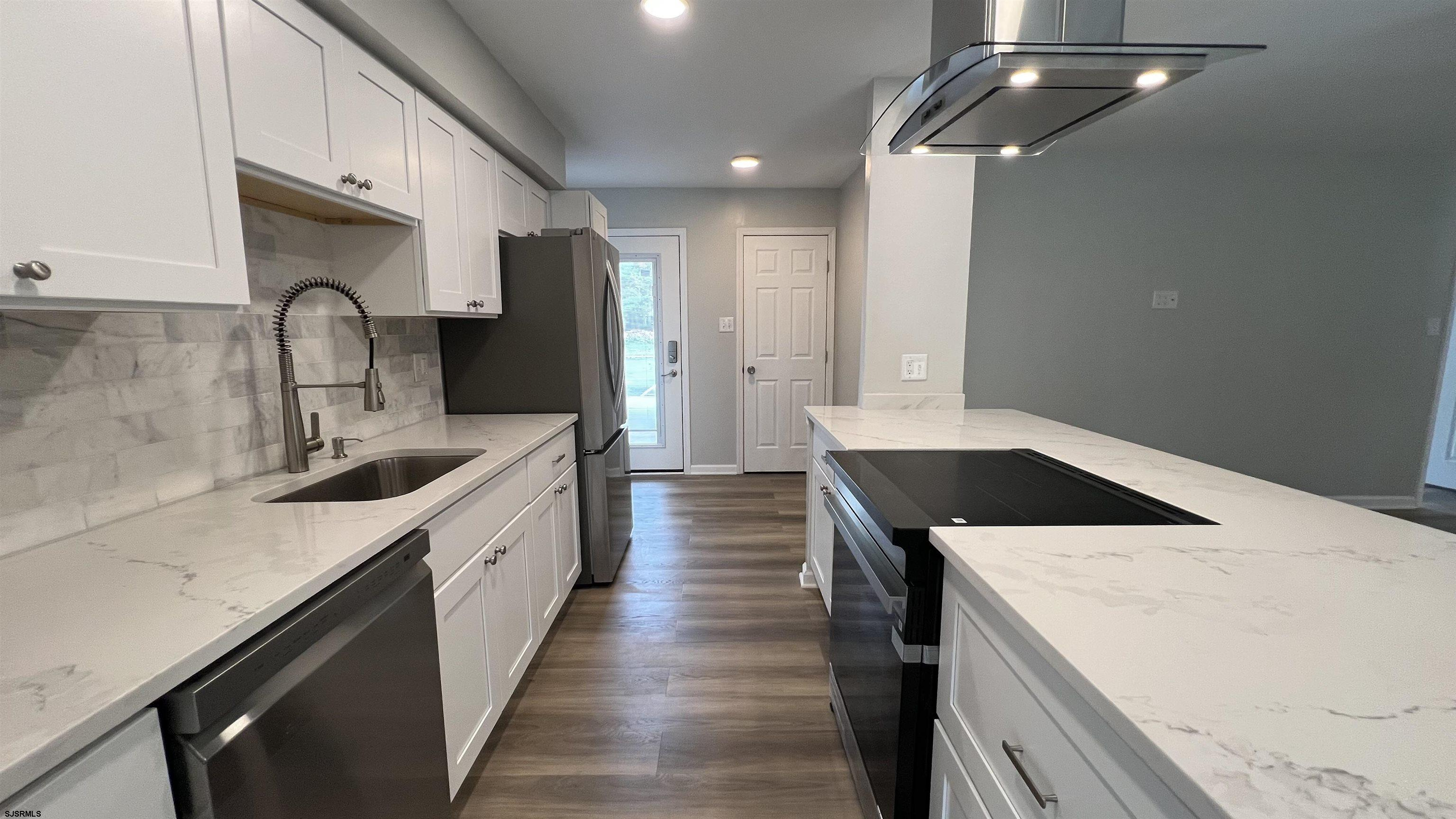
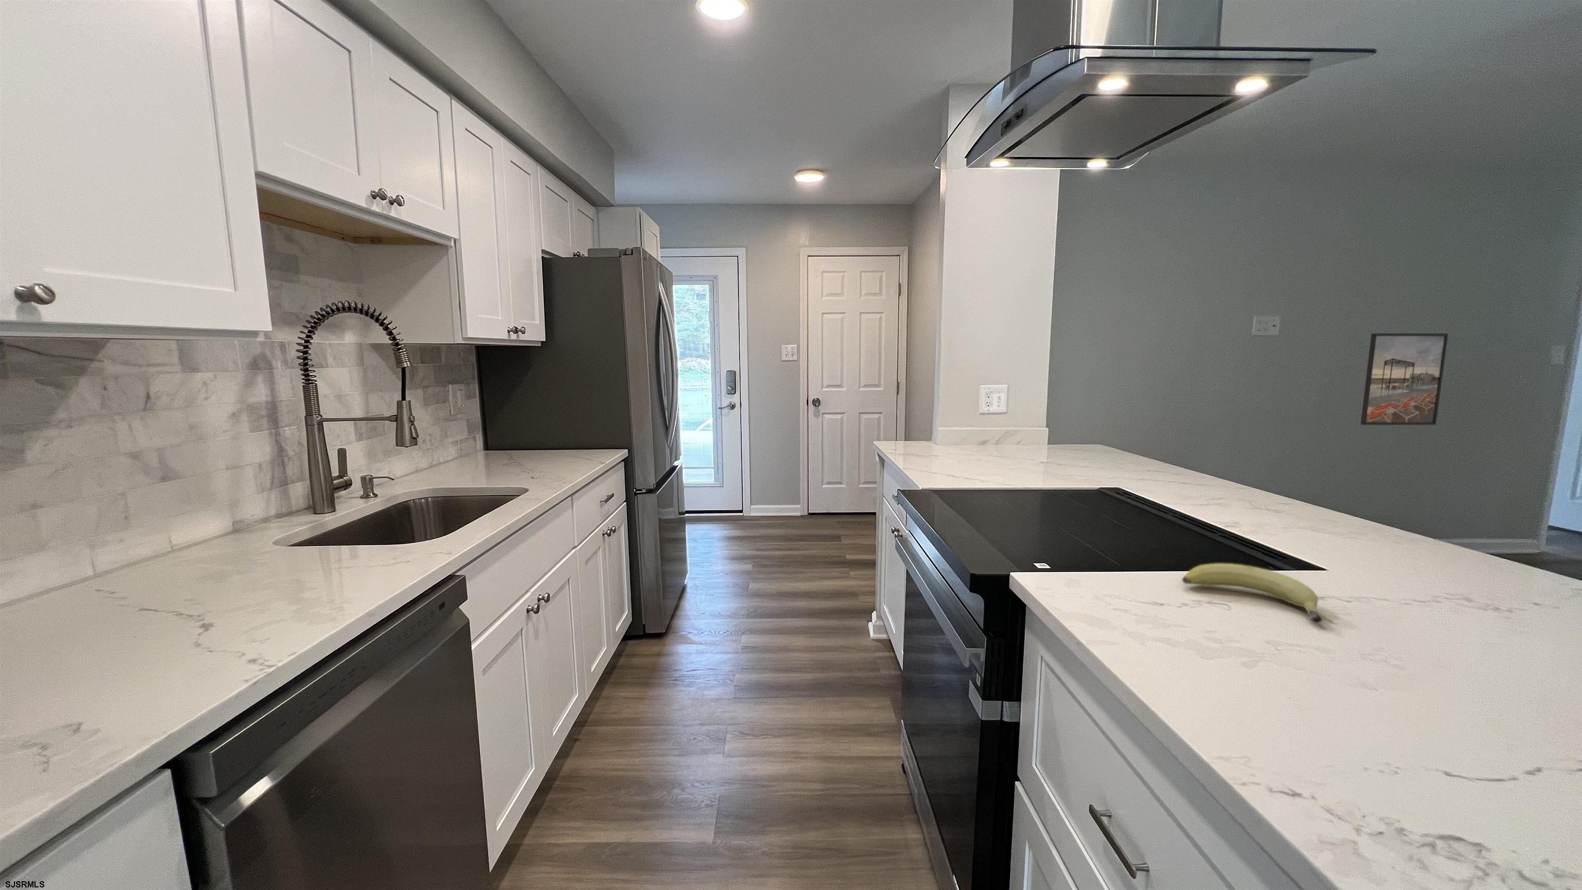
+ fruit [1181,563,1323,625]
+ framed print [1360,333,1448,425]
